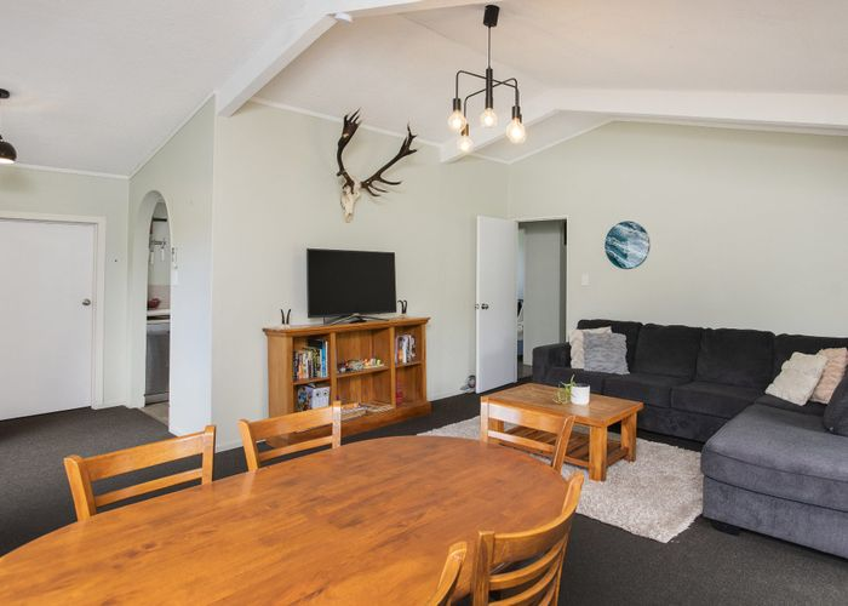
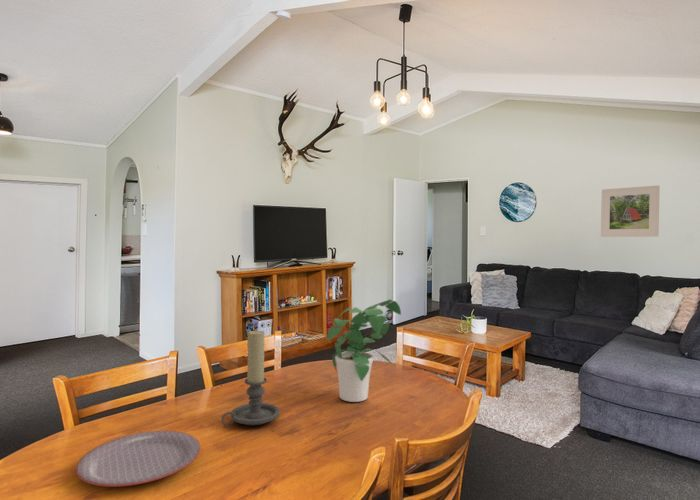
+ potted plant [326,299,402,403]
+ candle holder [221,329,281,426]
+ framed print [600,184,661,238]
+ plate [74,430,202,488]
